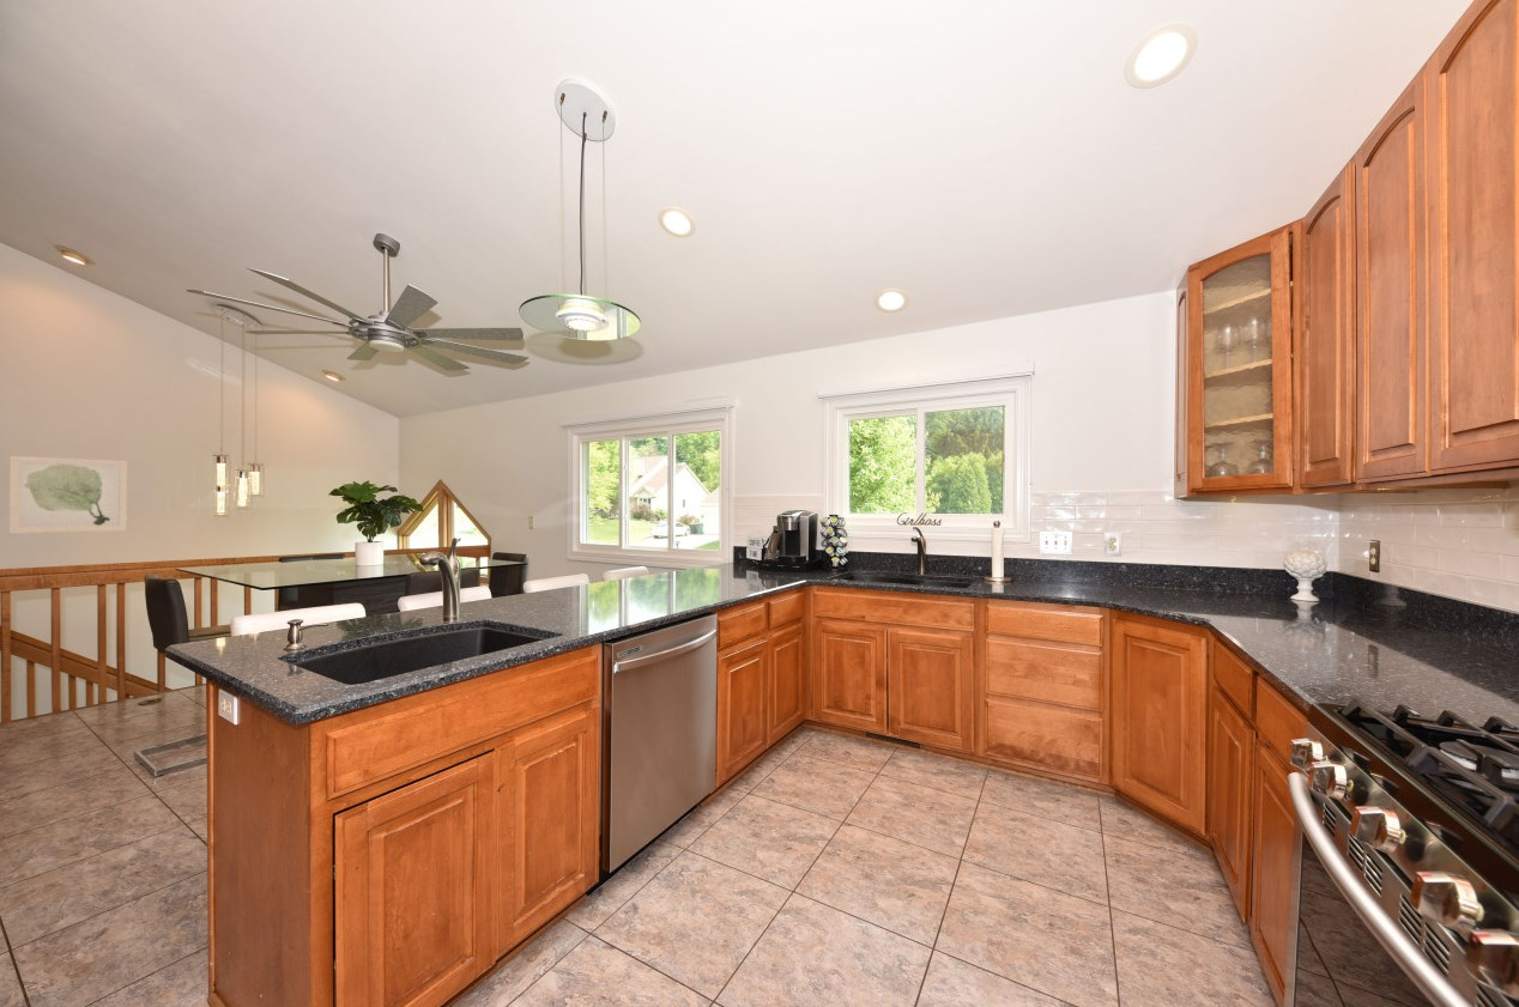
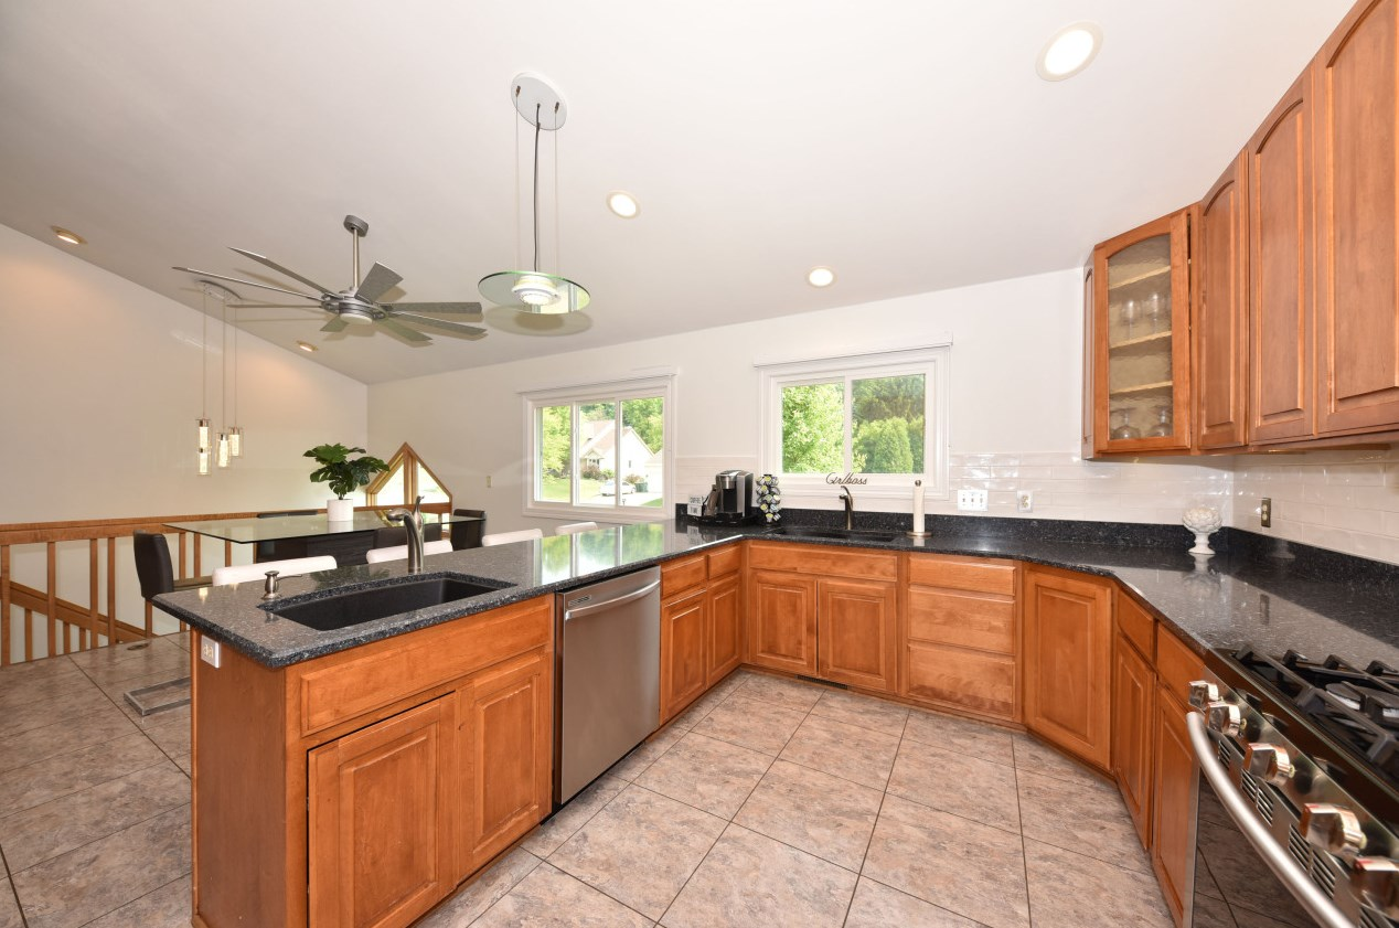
- wall art [8,455,128,535]
